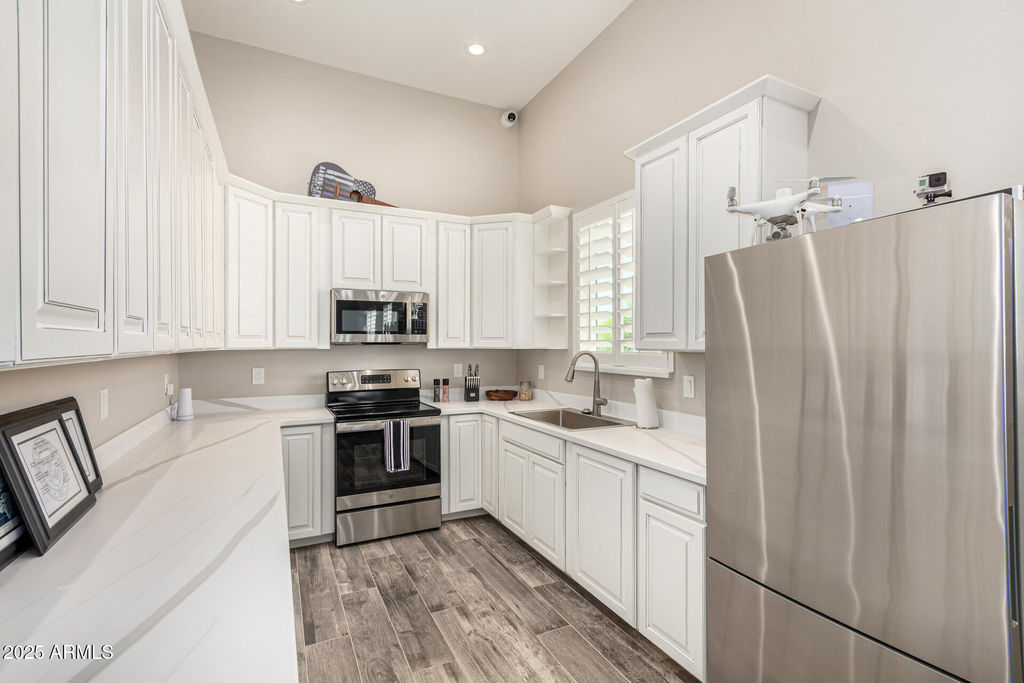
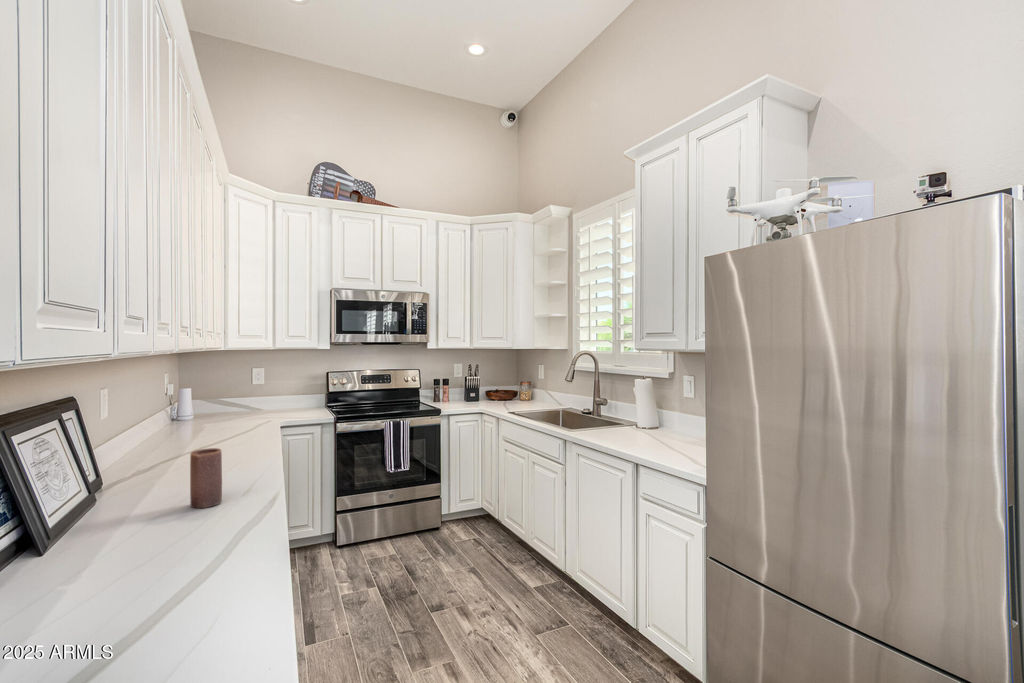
+ candle [189,447,223,509]
